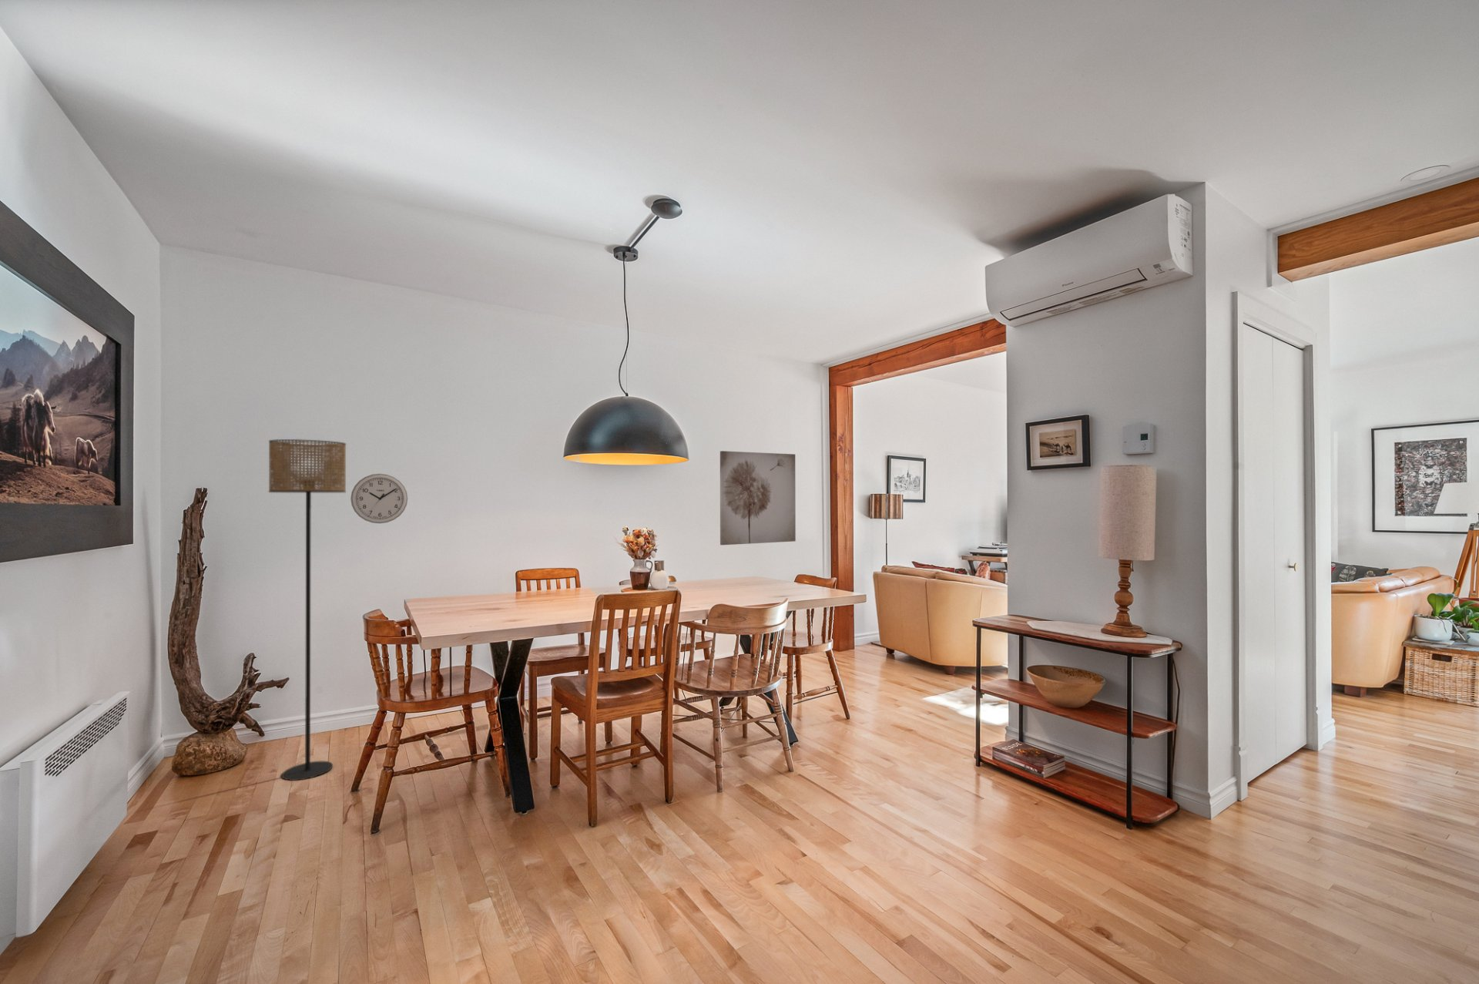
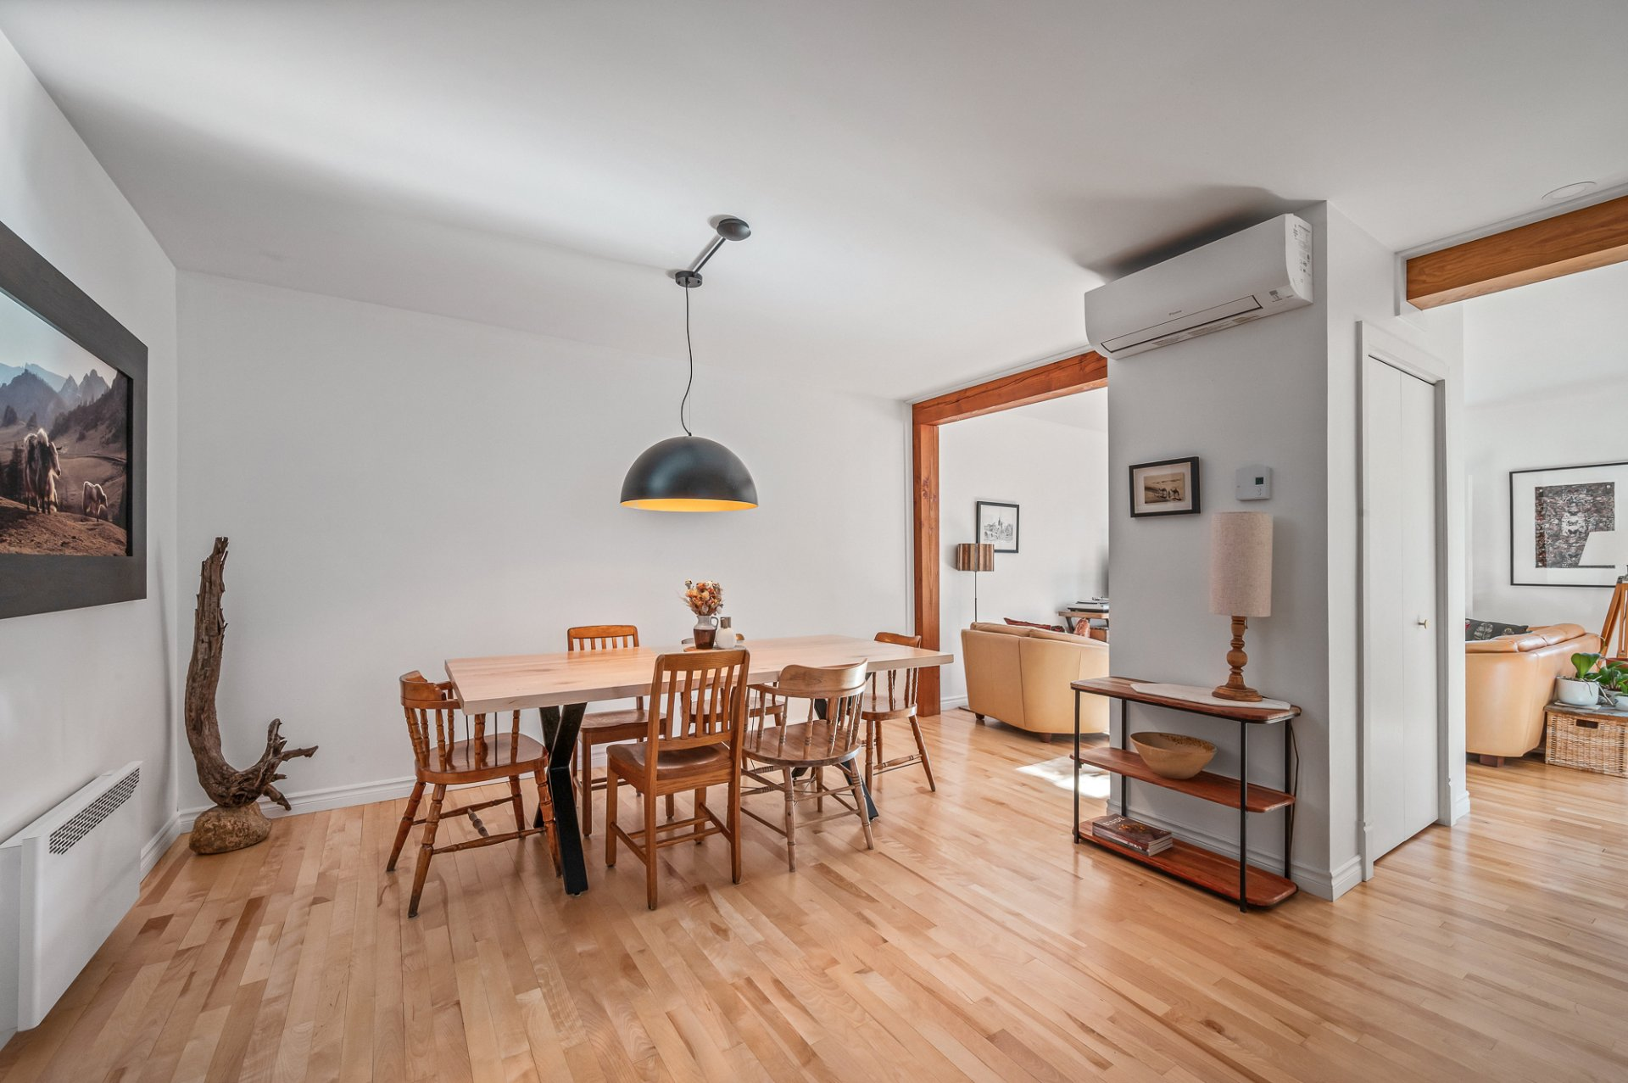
- wall art [719,450,796,546]
- floor lamp [268,438,347,781]
- wall clock [350,473,408,524]
